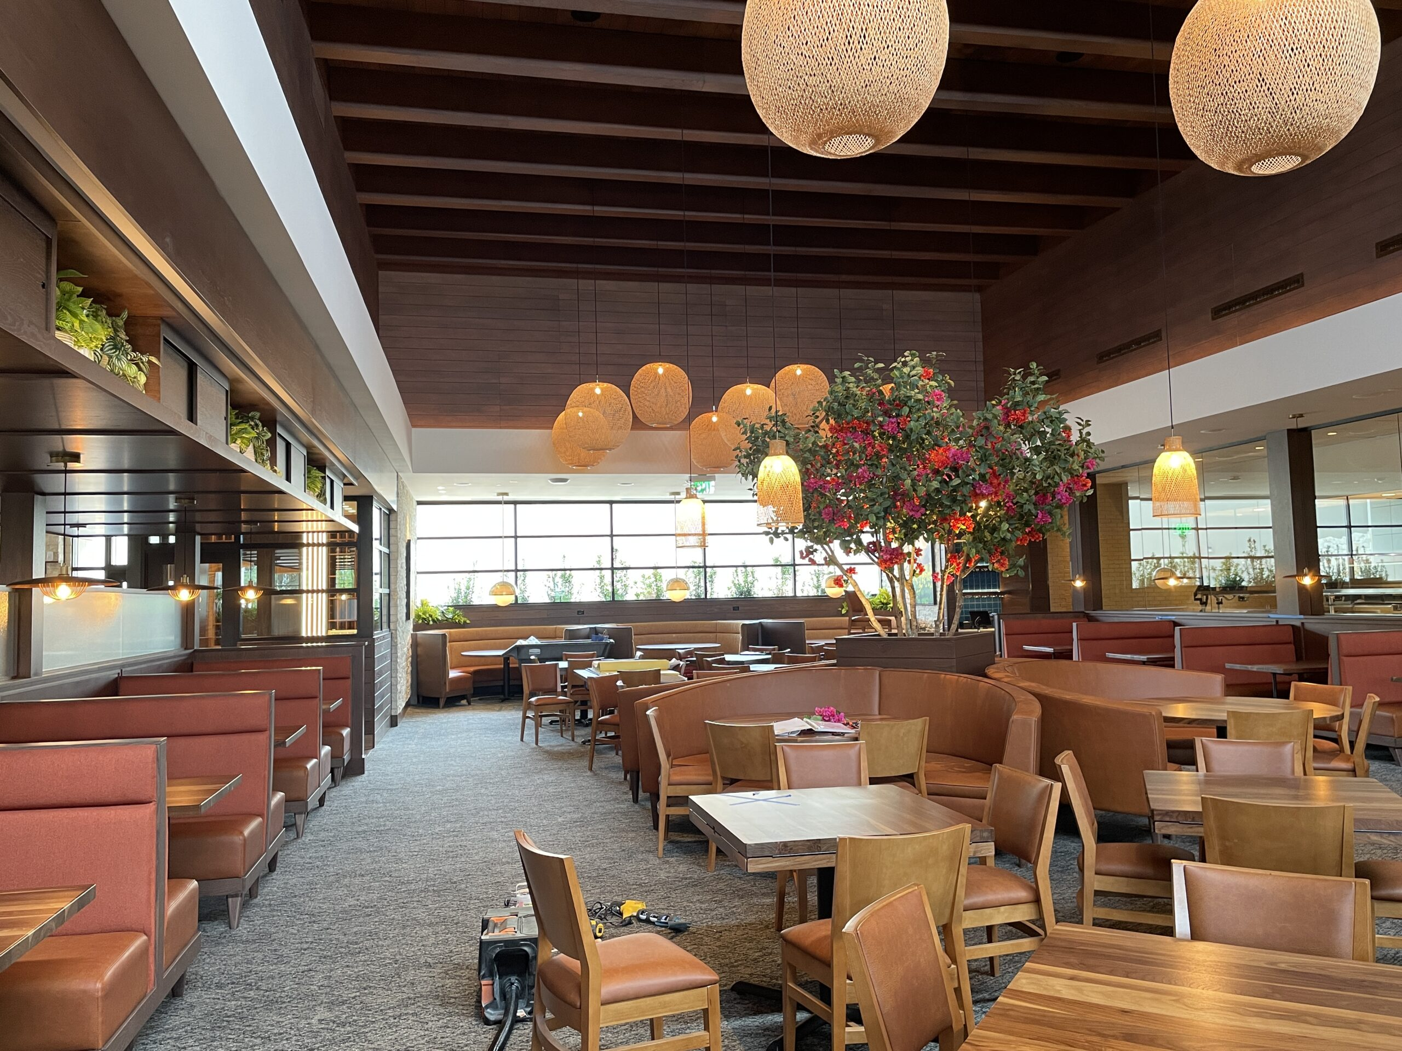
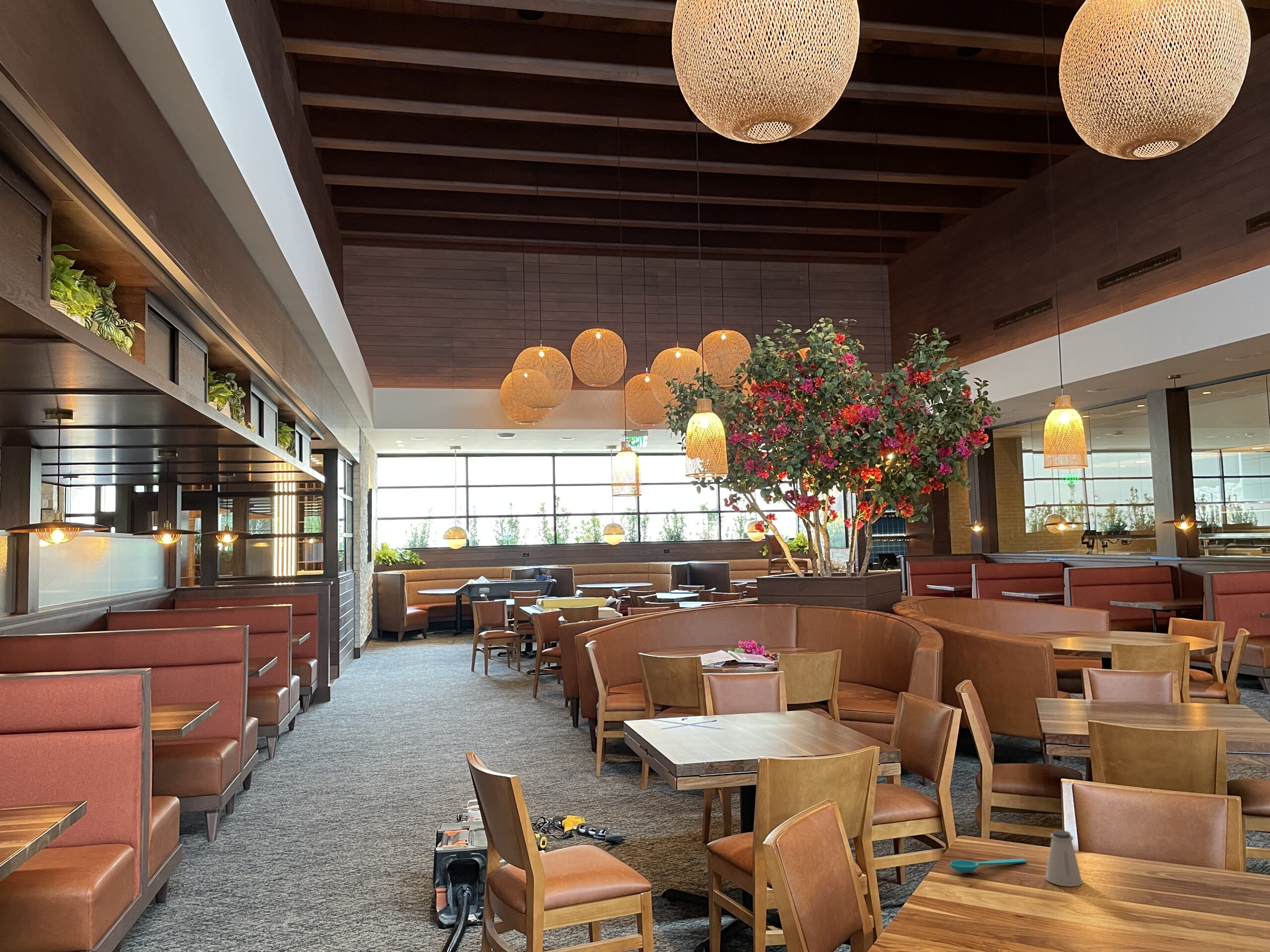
+ saltshaker [1045,830,1083,887]
+ spoon [950,858,1027,873]
